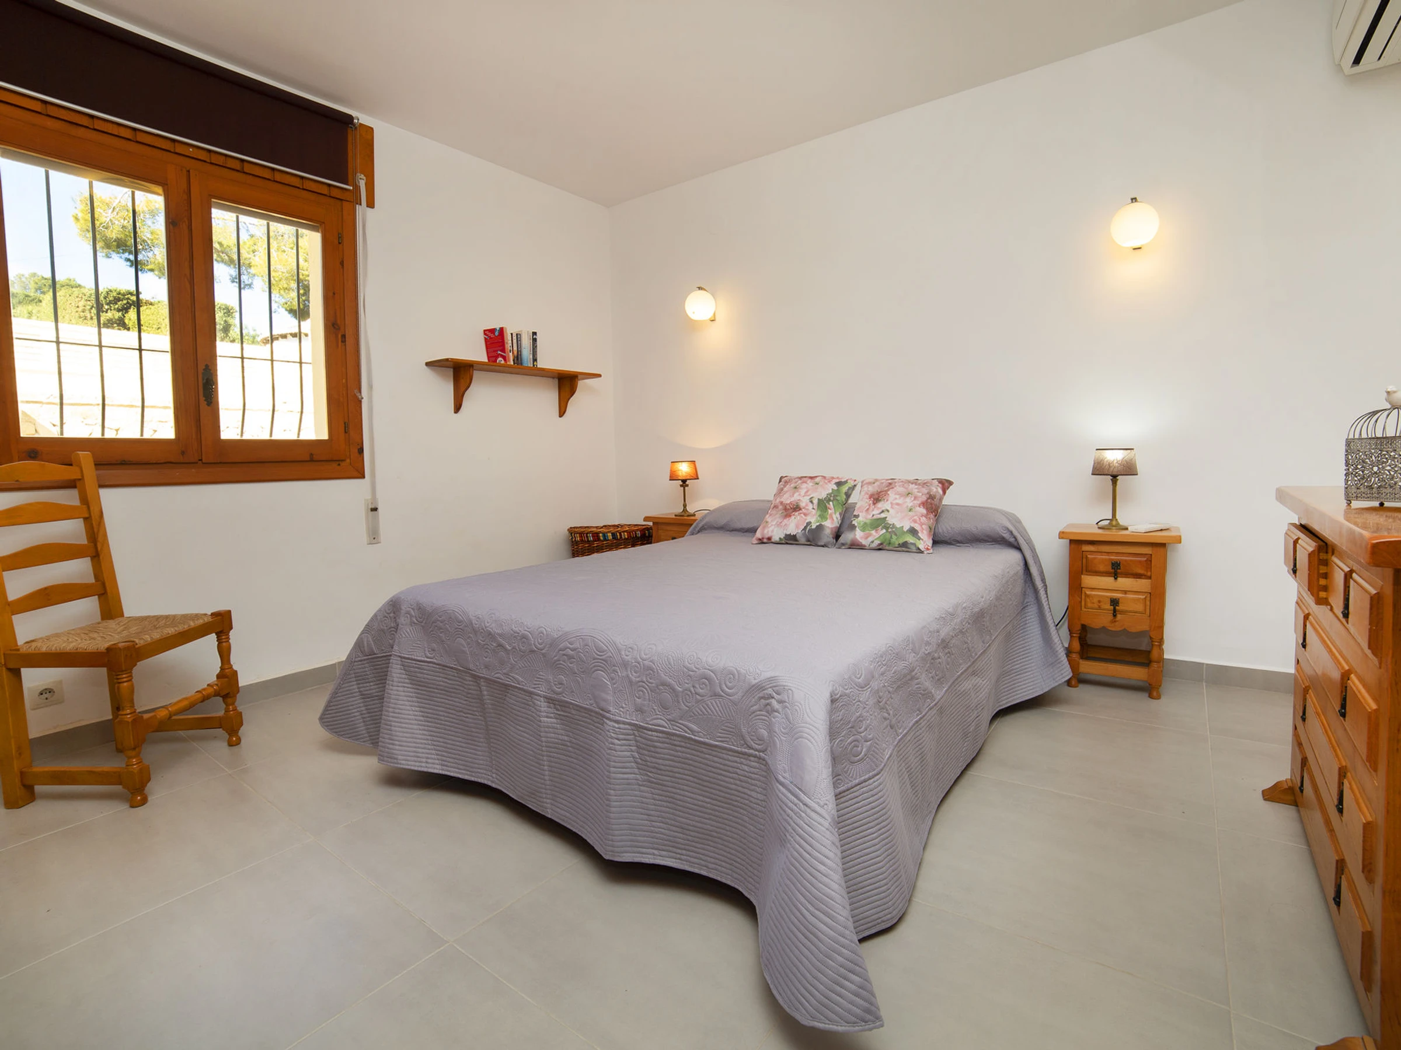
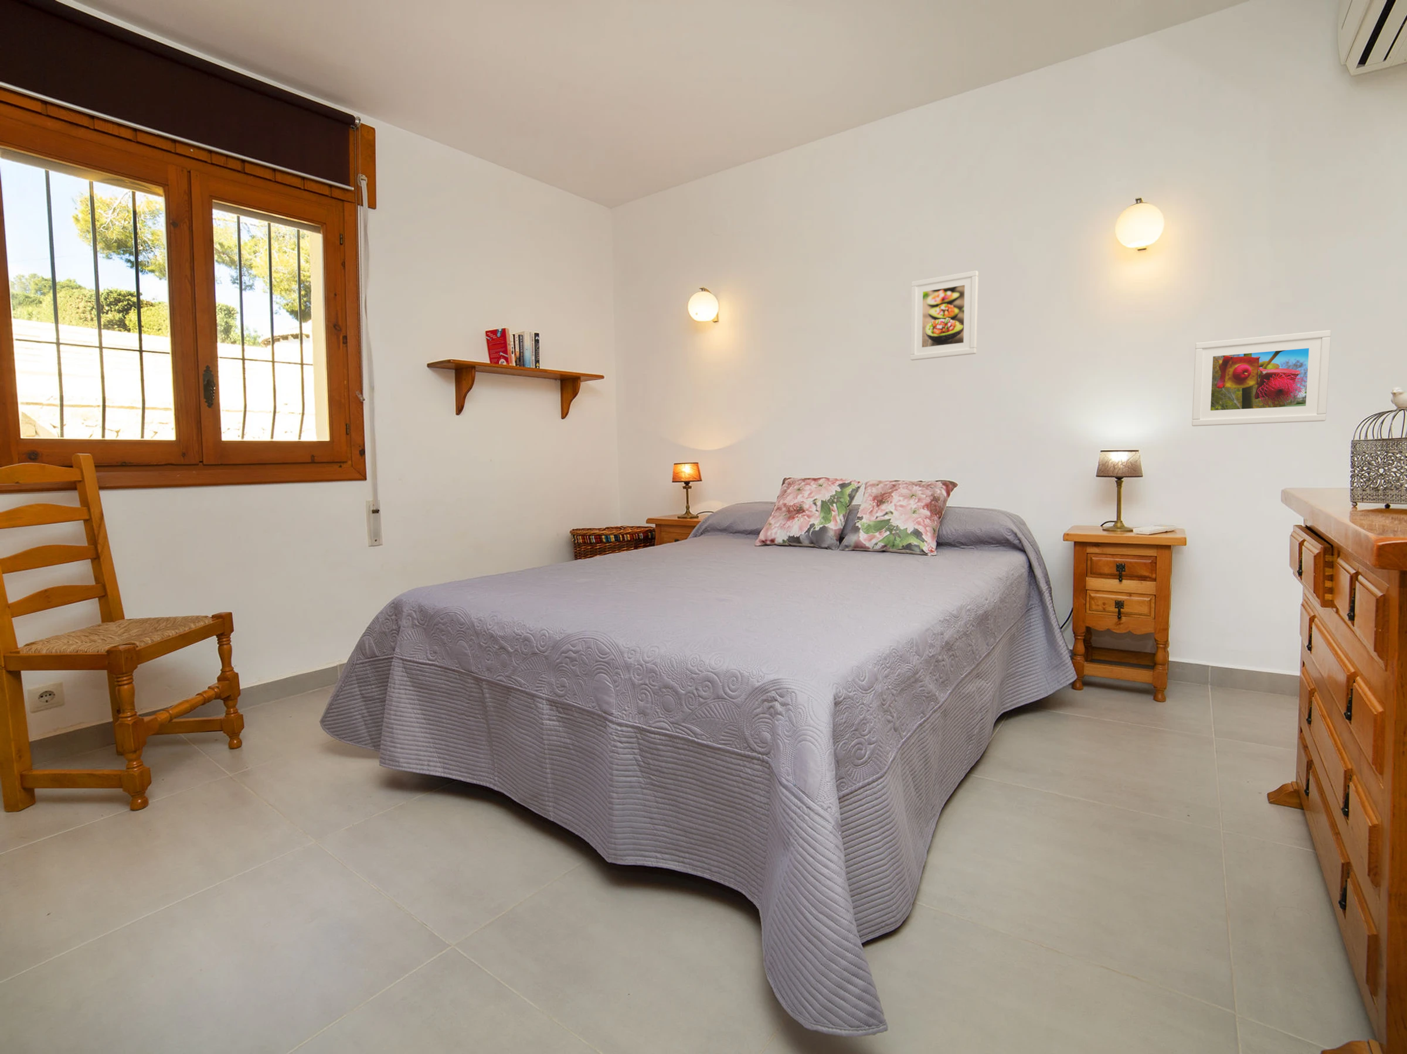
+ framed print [910,270,979,361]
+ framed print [1191,330,1332,427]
